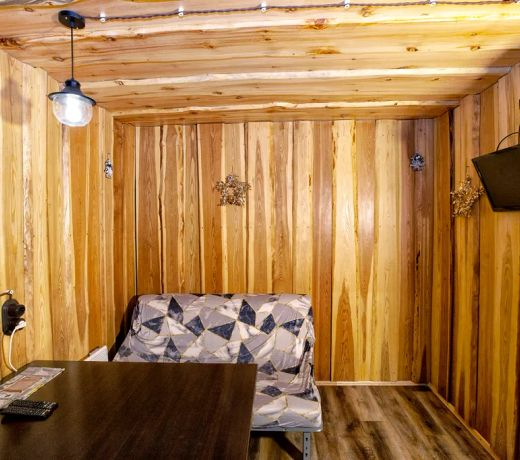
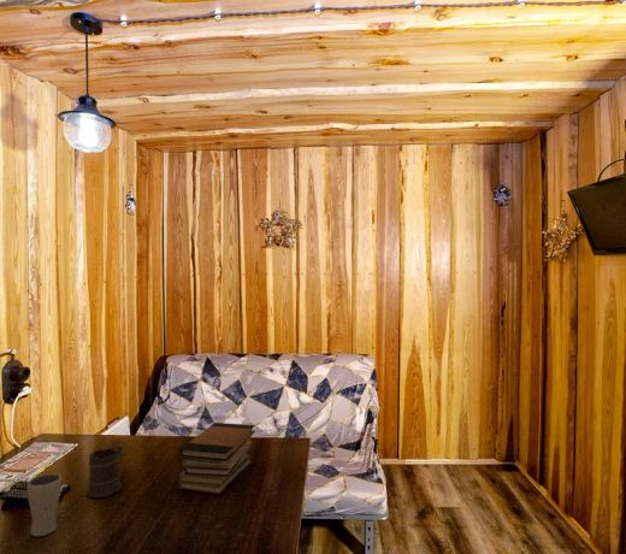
+ drinking glass [25,472,63,537]
+ mug [85,443,124,499]
+ book stack [177,422,256,495]
